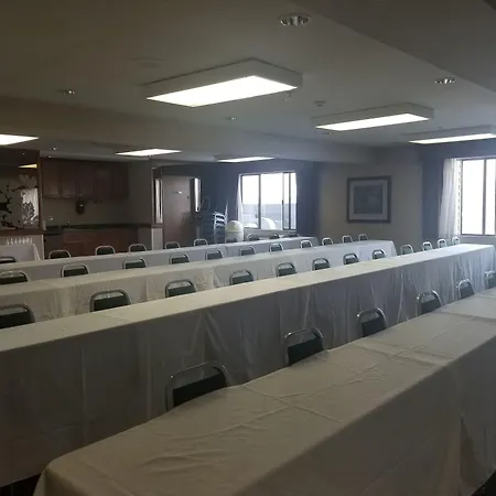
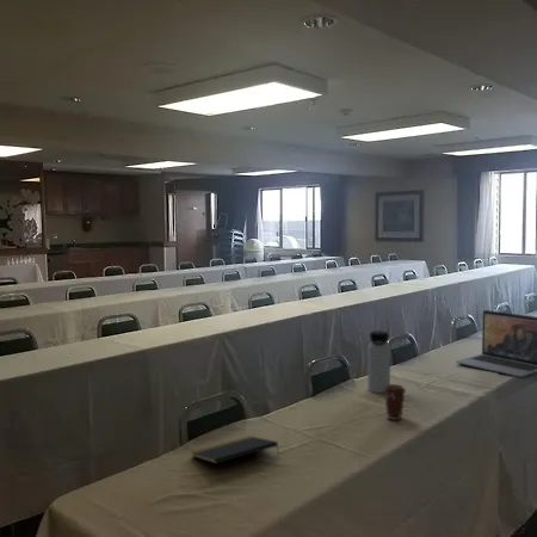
+ laptop [455,309,537,378]
+ notepad [191,436,280,465]
+ water bottle [366,329,391,394]
+ coffee cup [383,383,407,421]
